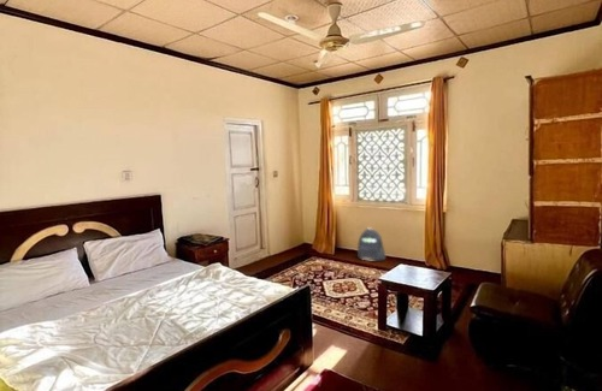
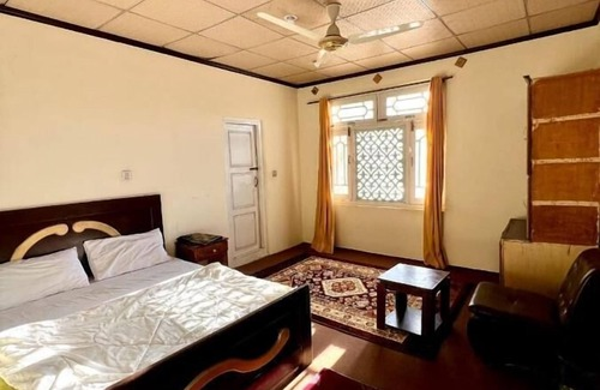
- backpack [356,226,386,261]
